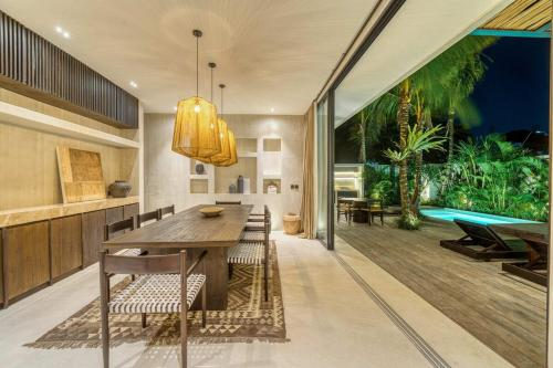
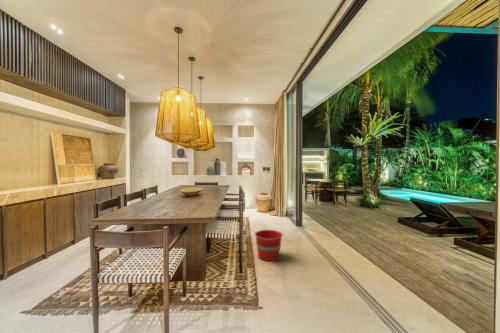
+ bucket [254,229,284,262]
